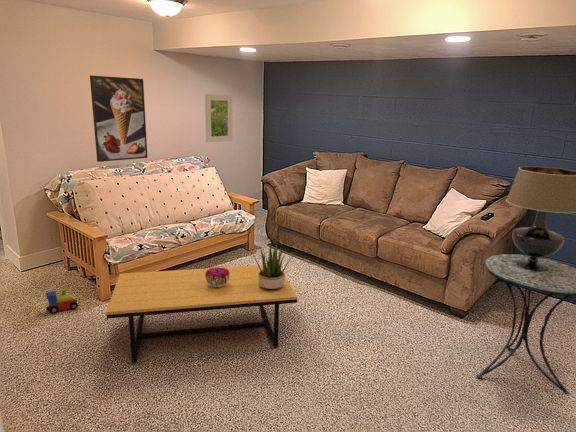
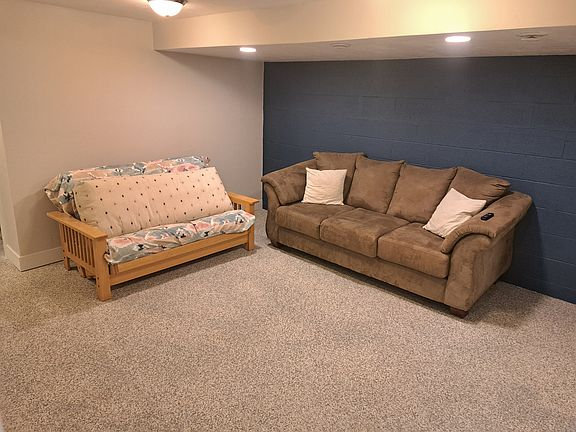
- decorative bowl [205,266,229,287]
- coffee table [105,264,298,364]
- toy train [45,288,79,315]
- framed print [89,74,149,163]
- side table [476,253,576,395]
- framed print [204,93,233,143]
- potted plant [247,241,298,290]
- table lamp [505,166,576,271]
